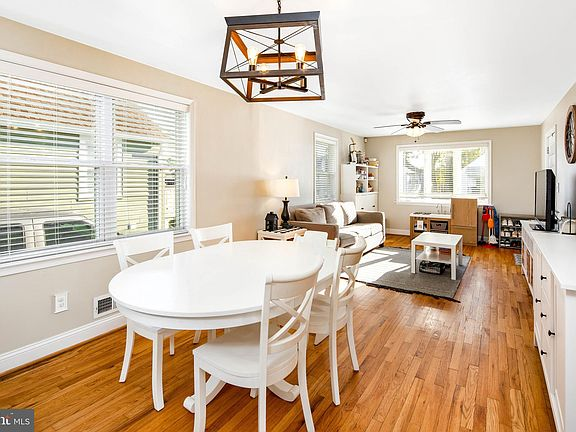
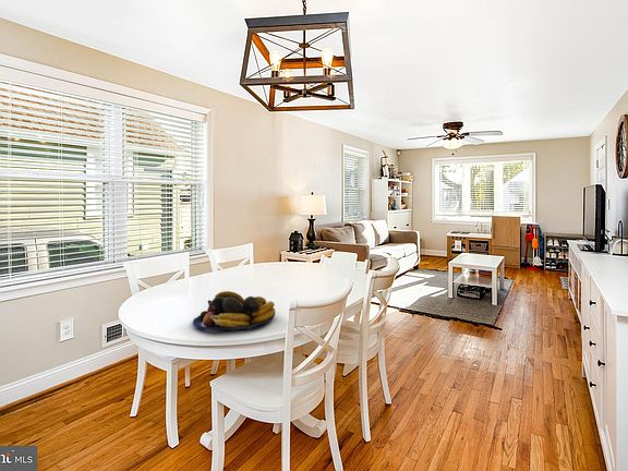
+ fruit bowl [192,290,277,331]
